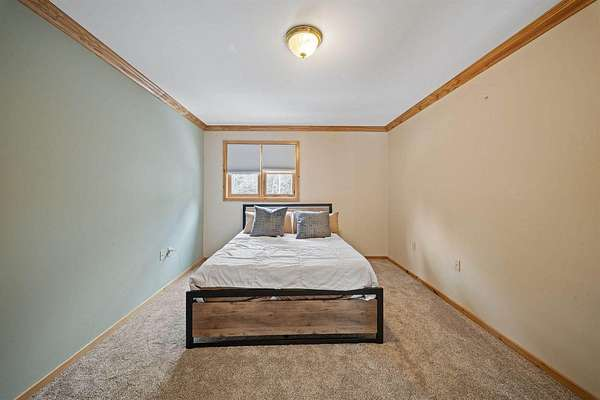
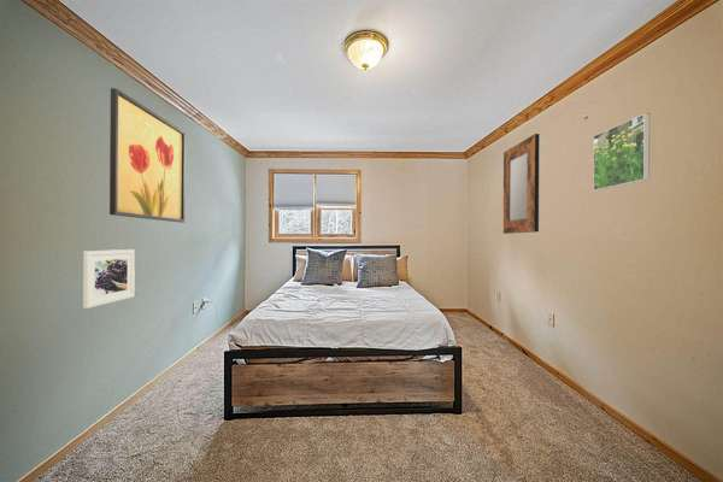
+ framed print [592,112,651,192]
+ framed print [82,248,136,310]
+ home mirror [502,133,541,235]
+ wall art [108,87,187,224]
